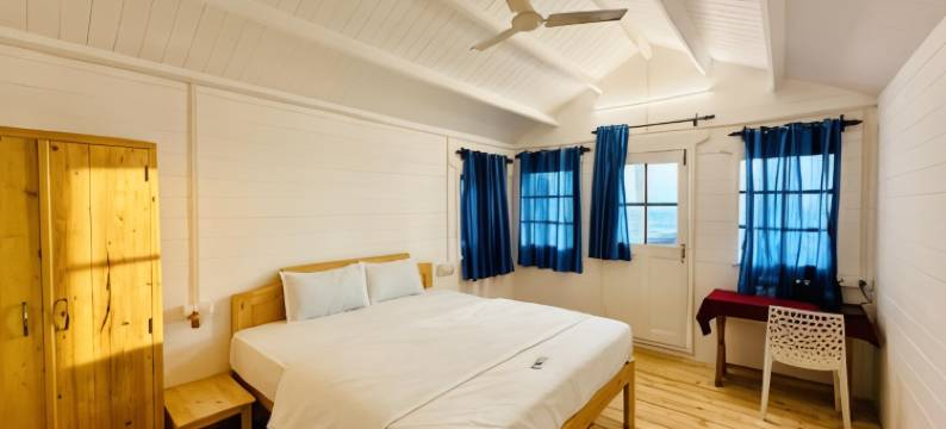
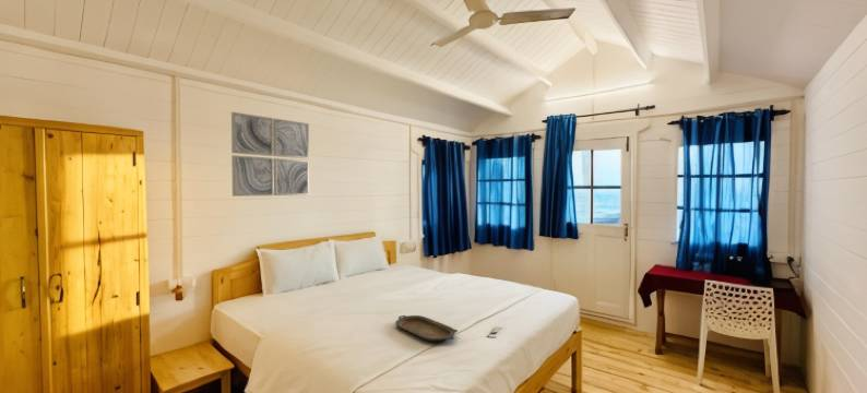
+ serving tray [394,314,459,343]
+ wall art [230,111,310,198]
